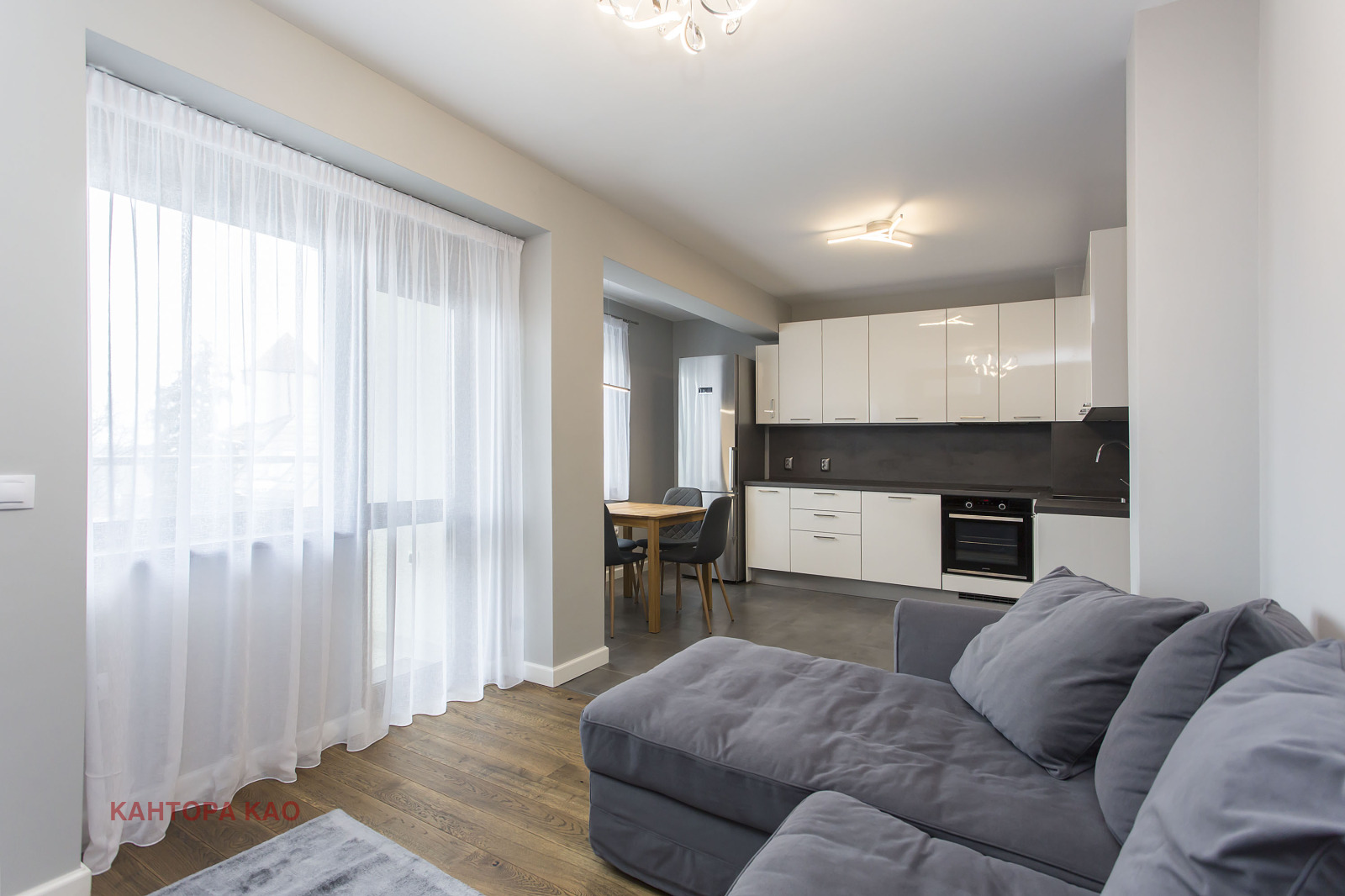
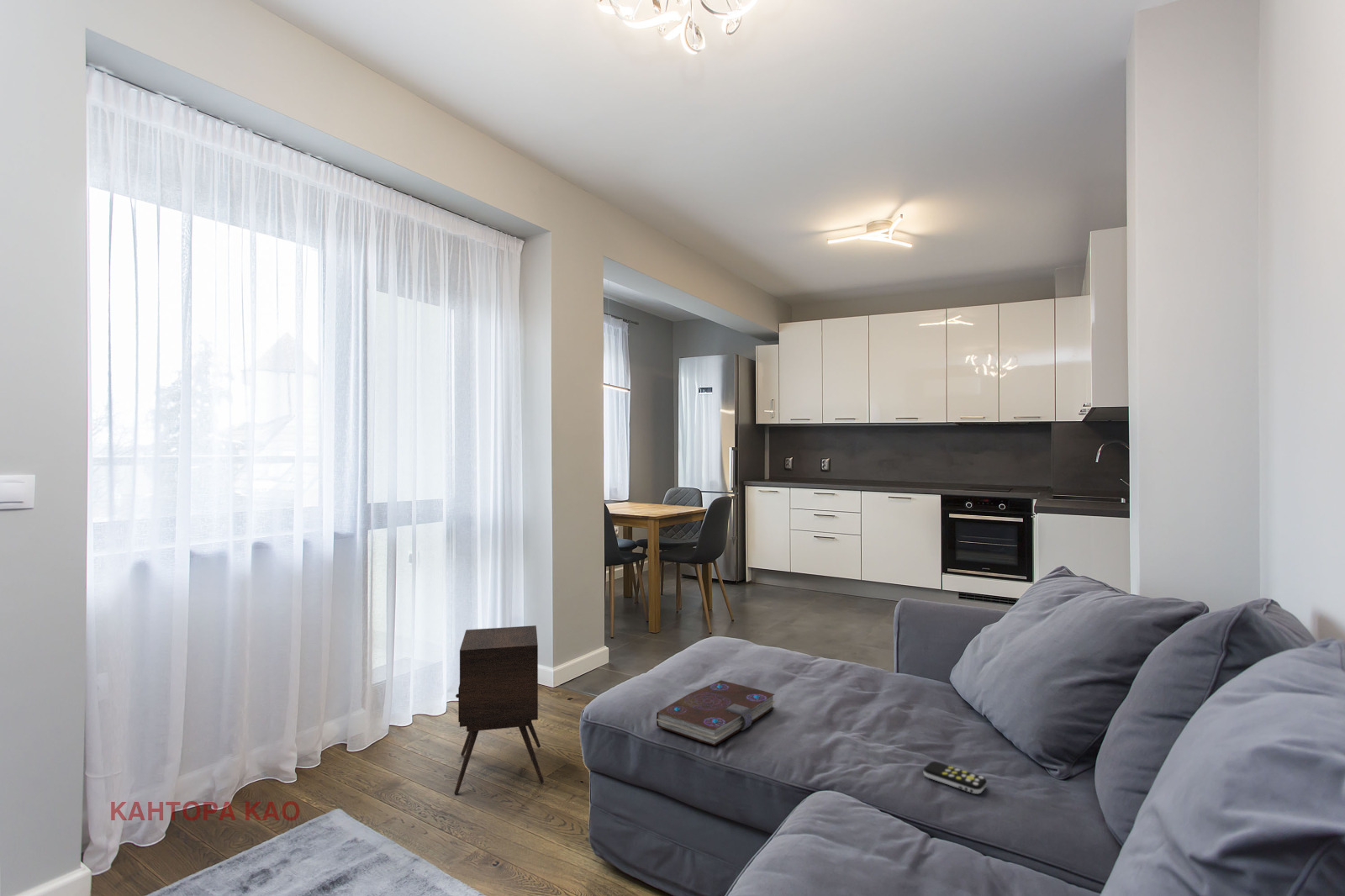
+ remote control [923,761,988,795]
+ book [655,679,777,746]
+ side table [454,625,545,795]
